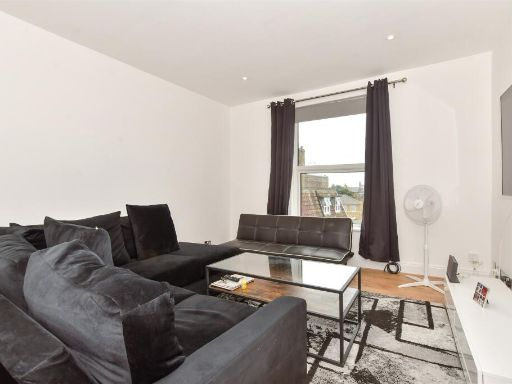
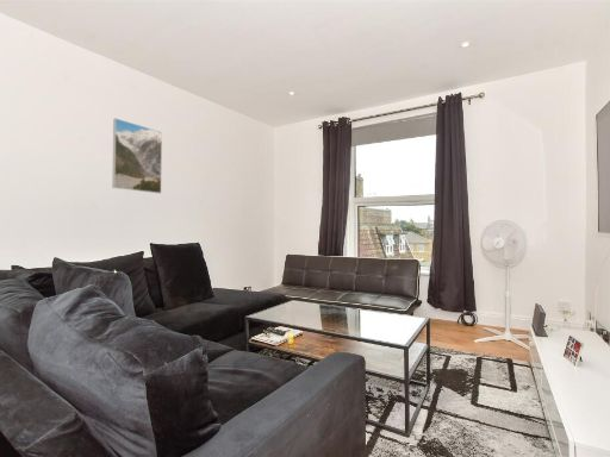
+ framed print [111,118,163,194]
